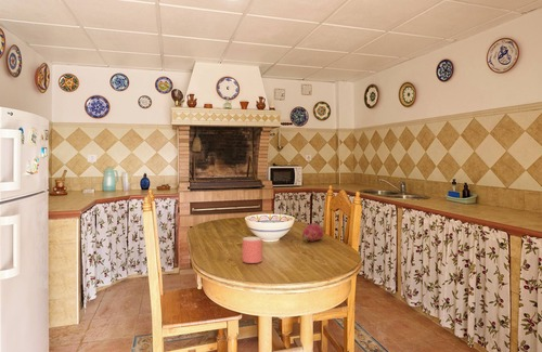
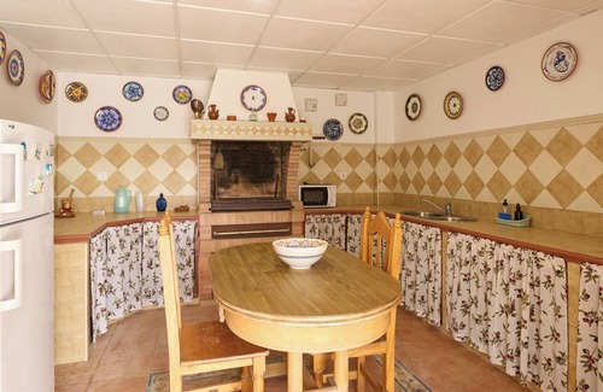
- mug [242,236,263,264]
- fruit [301,222,324,243]
